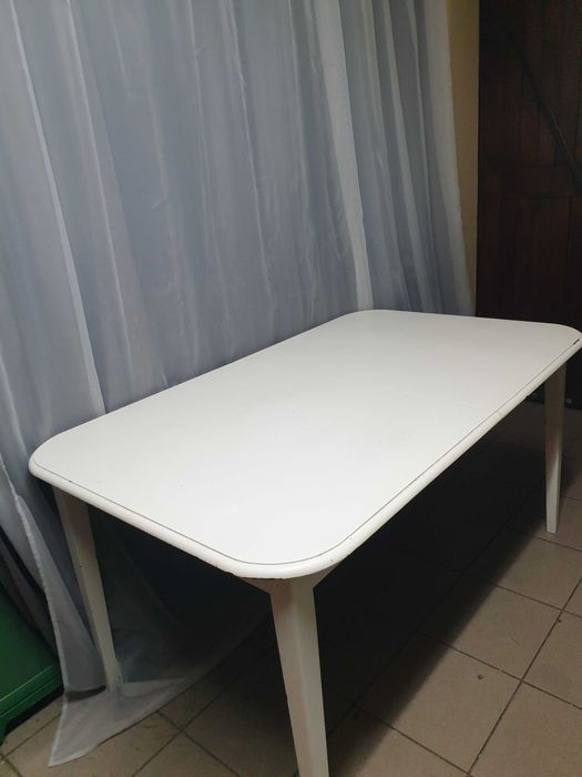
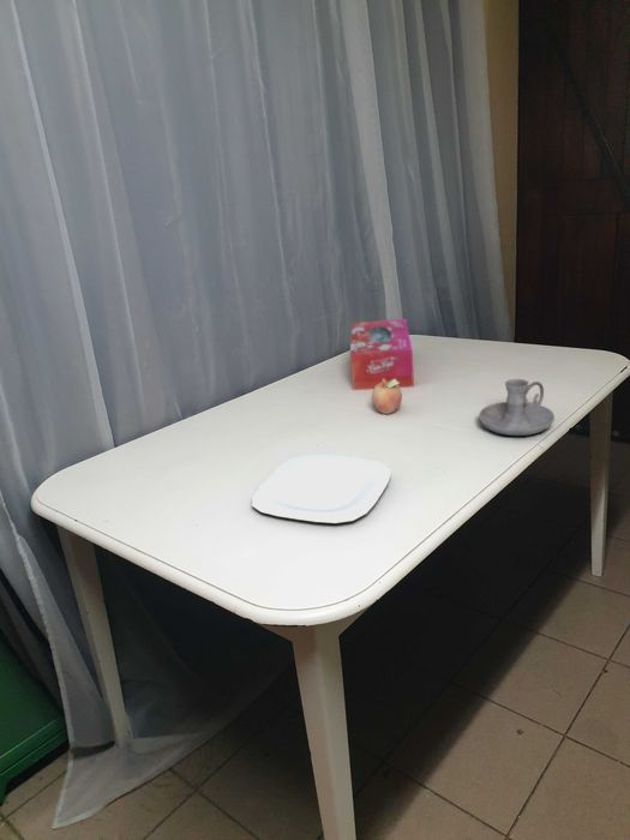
+ tissue box [349,318,415,391]
+ candle holder [478,378,556,437]
+ fruit [371,379,403,415]
+ plate [251,454,392,524]
